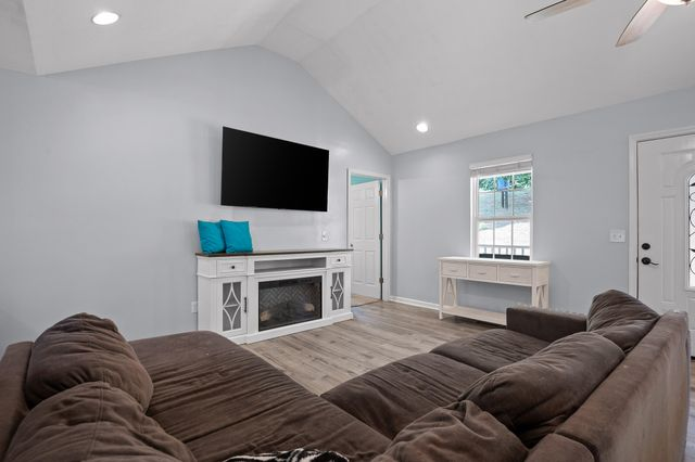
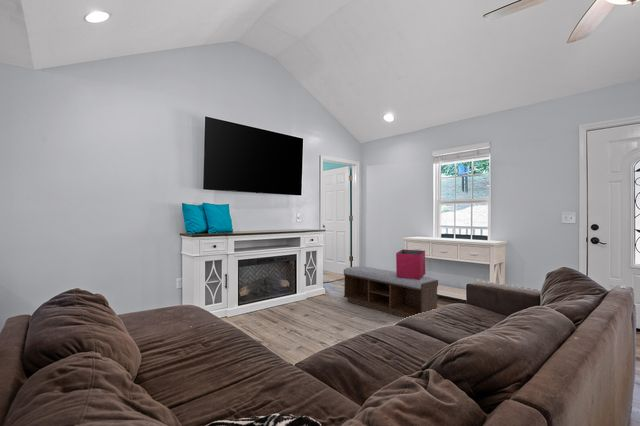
+ storage bin [395,249,426,279]
+ bench [343,265,439,319]
